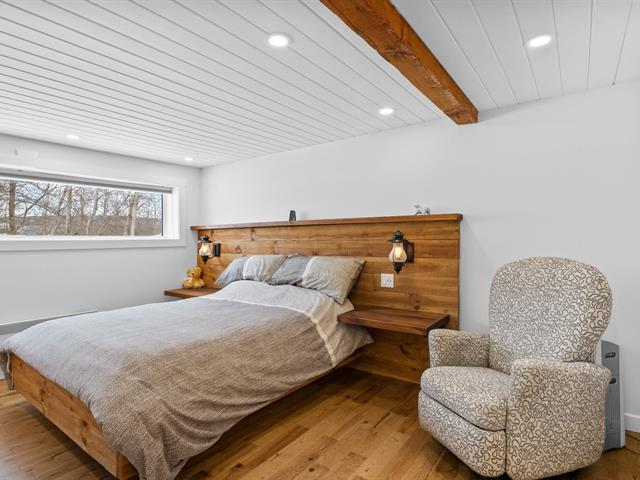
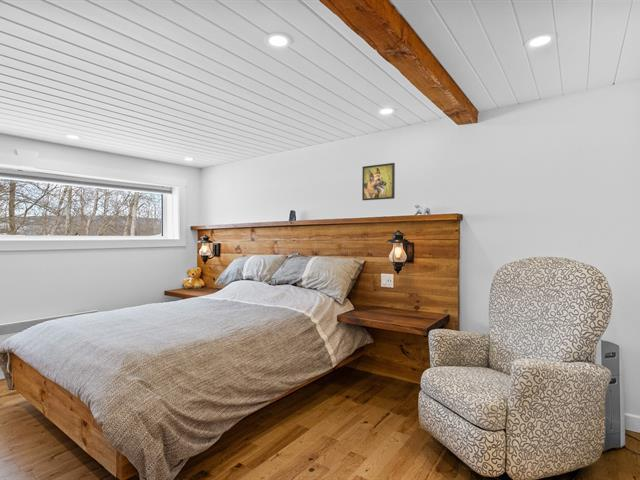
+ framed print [361,162,396,201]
